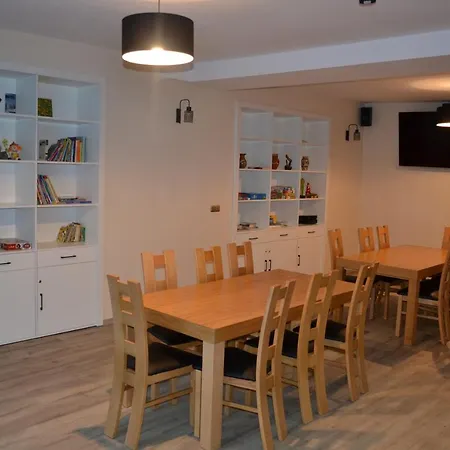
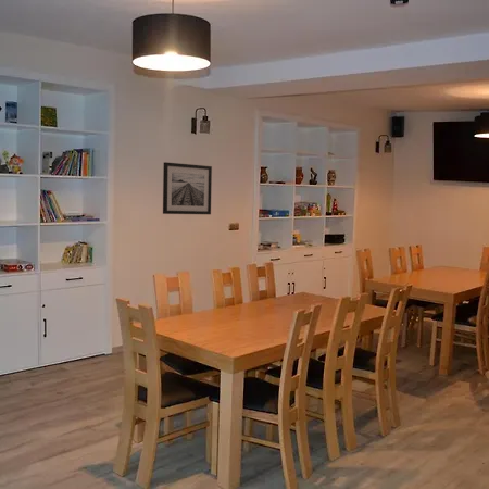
+ wall art [162,161,213,215]
